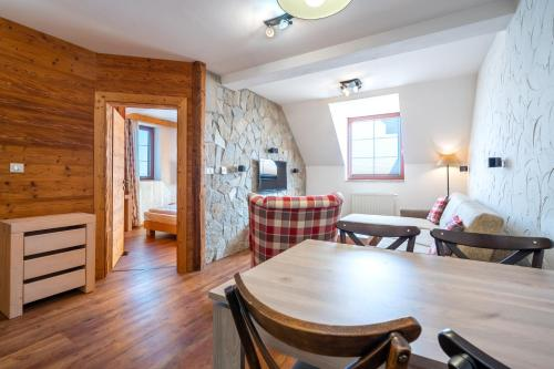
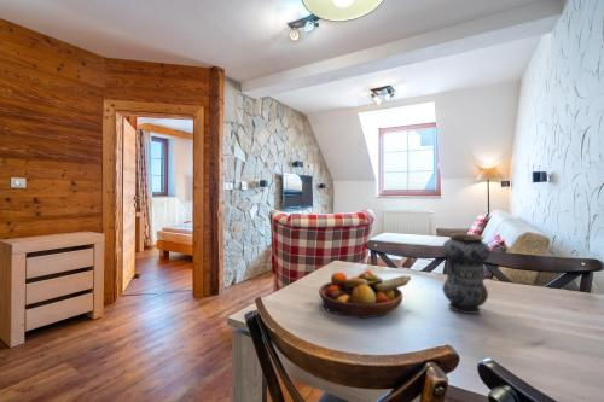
+ fruit bowl [318,269,412,320]
+ vase [441,232,492,315]
